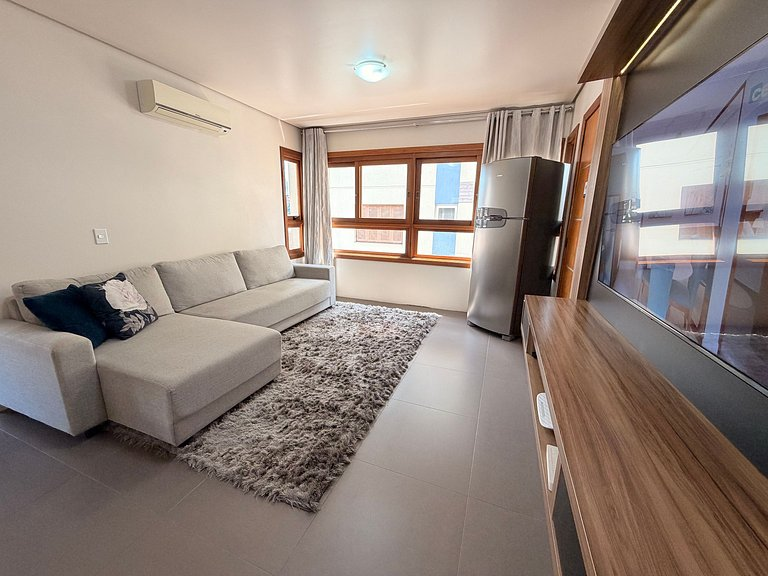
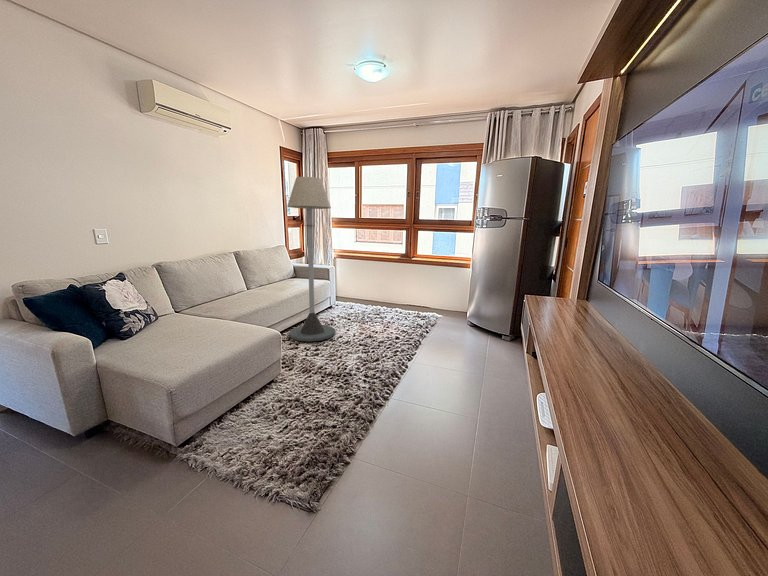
+ floor lamp [286,176,336,342]
